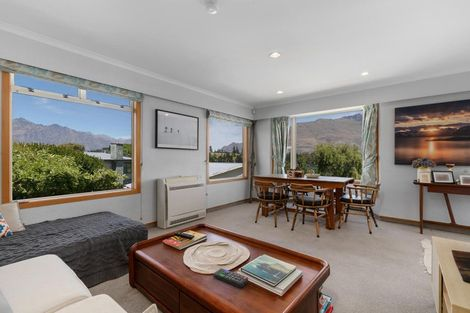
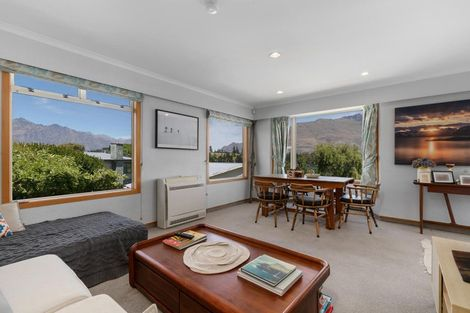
- remote control [212,267,249,289]
